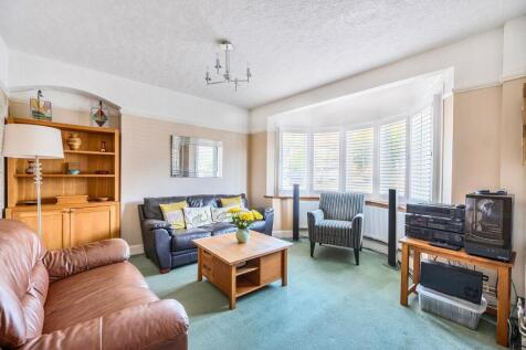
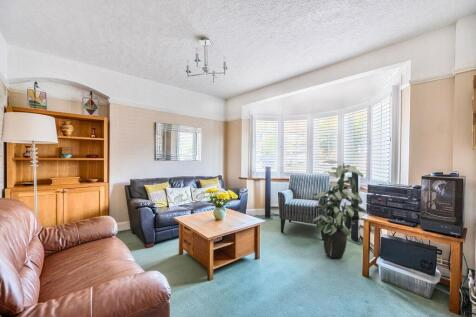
+ indoor plant [312,159,367,260]
